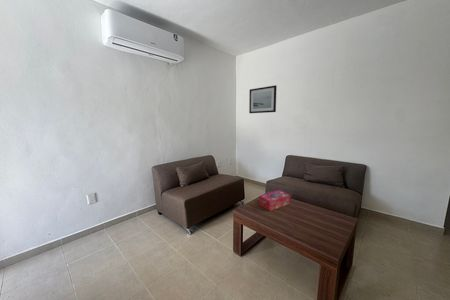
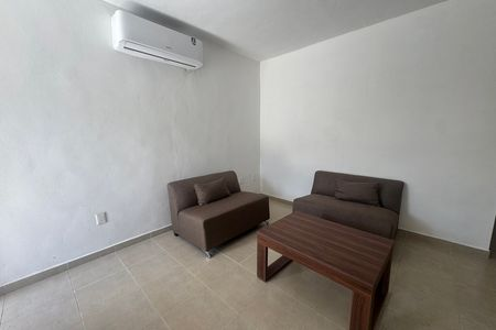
- wall art [248,84,278,114]
- tissue box [258,189,291,212]
